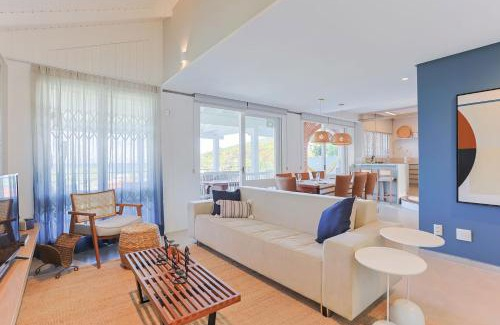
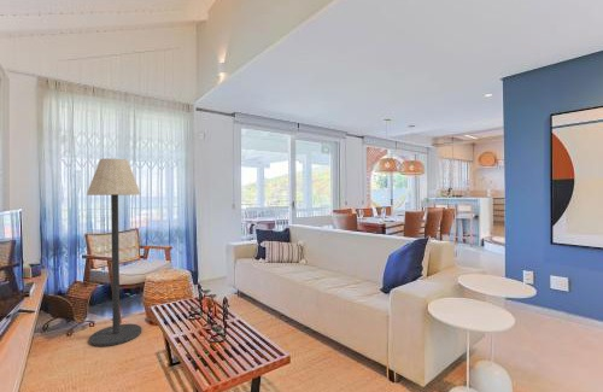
+ floor lamp [86,158,142,347]
